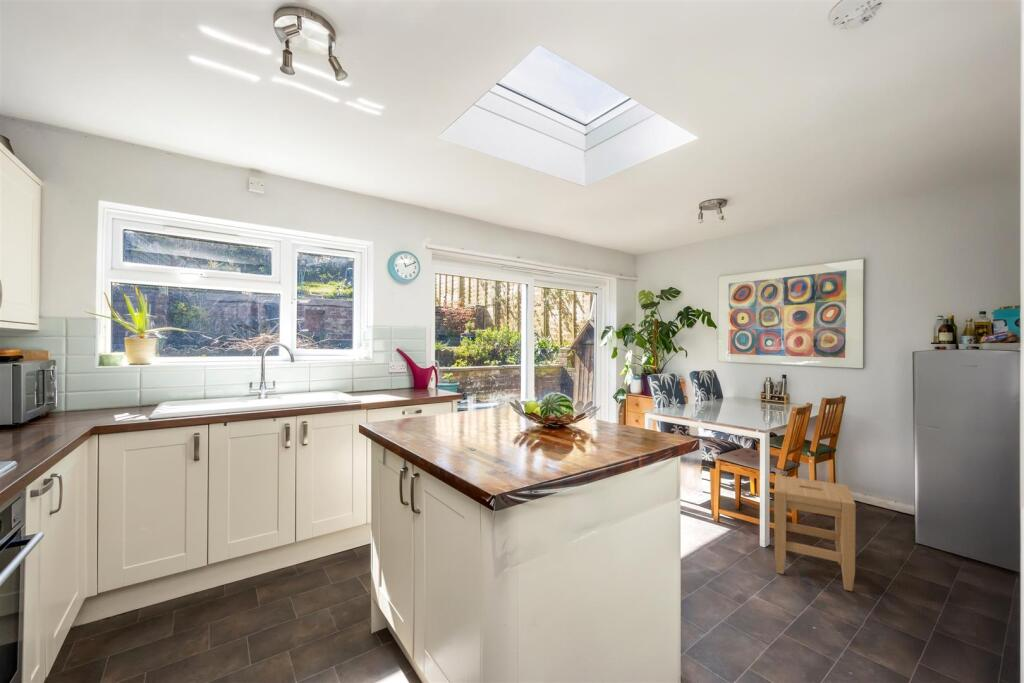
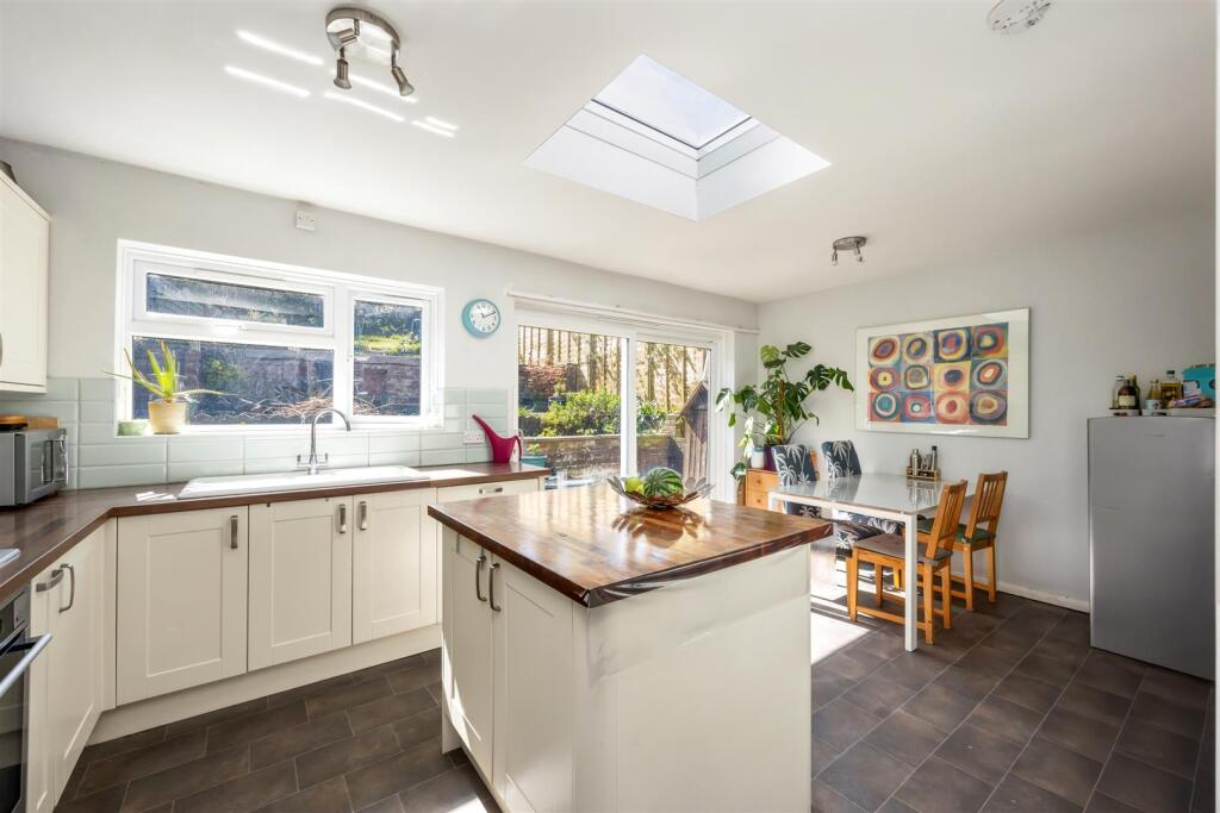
- stool [773,474,857,592]
